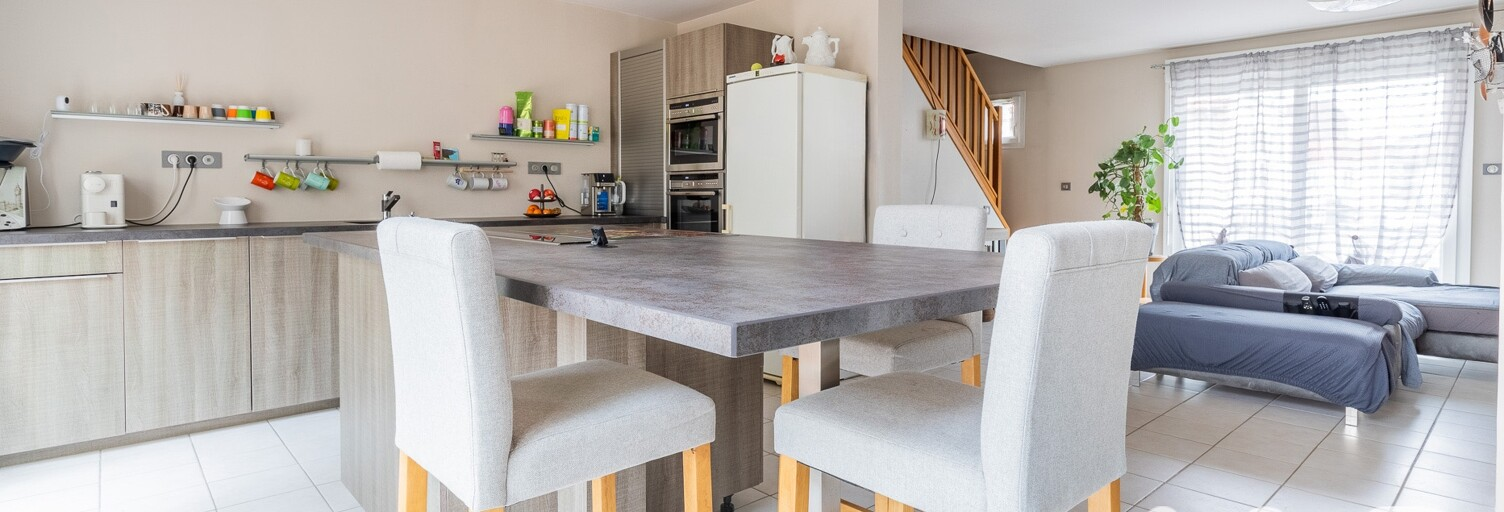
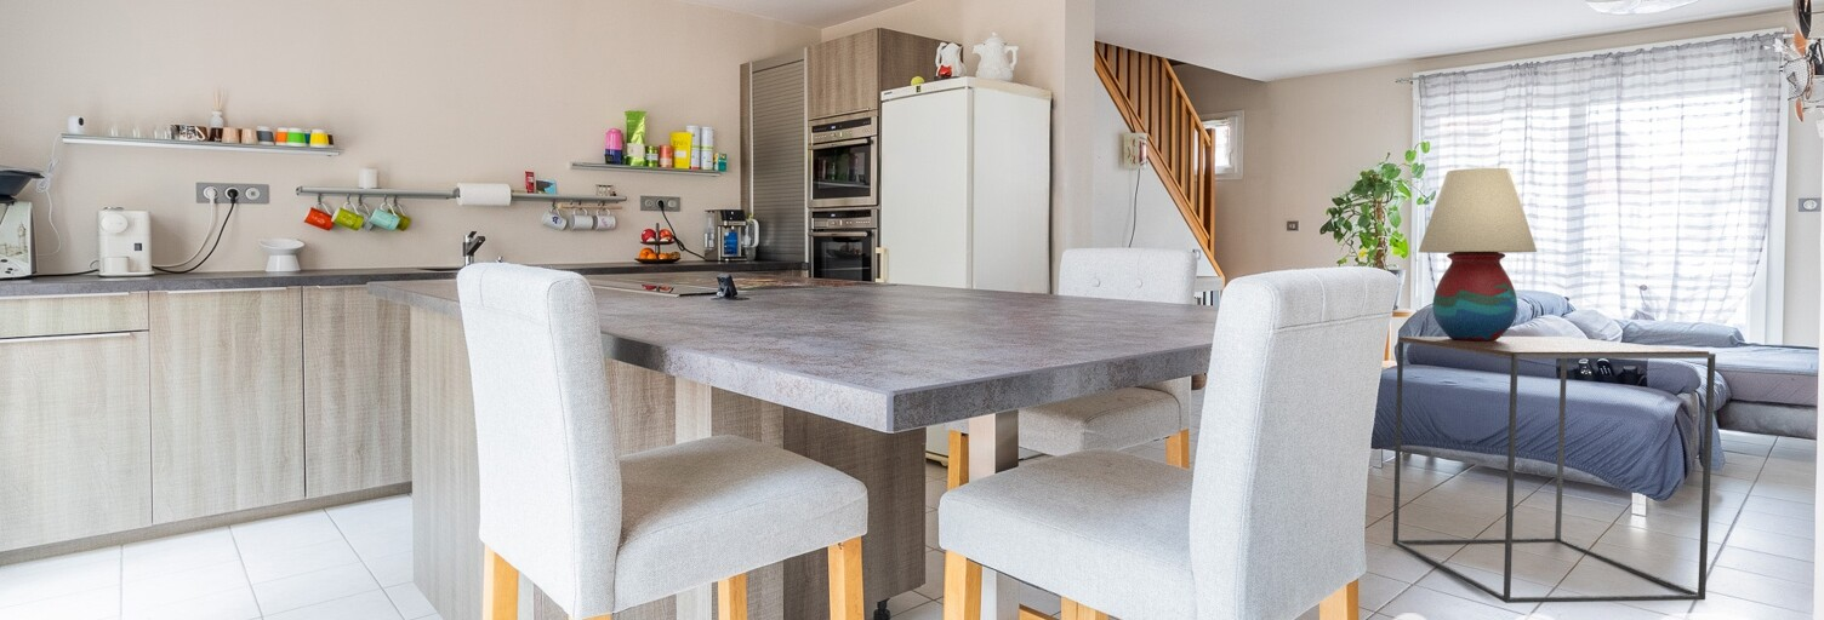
+ side table [1391,335,1717,604]
+ table lamp [1418,167,1538,341]
